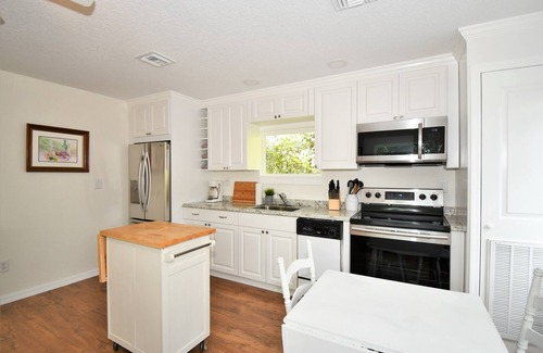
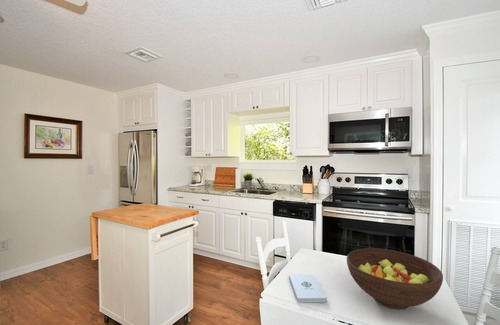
+ notepad [288,274,328,303]
+ fruit bowl [346,247,444,310]
